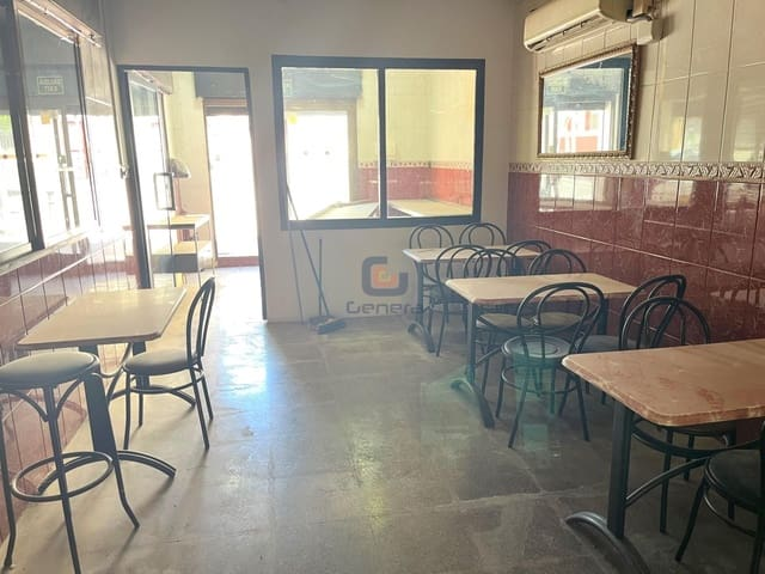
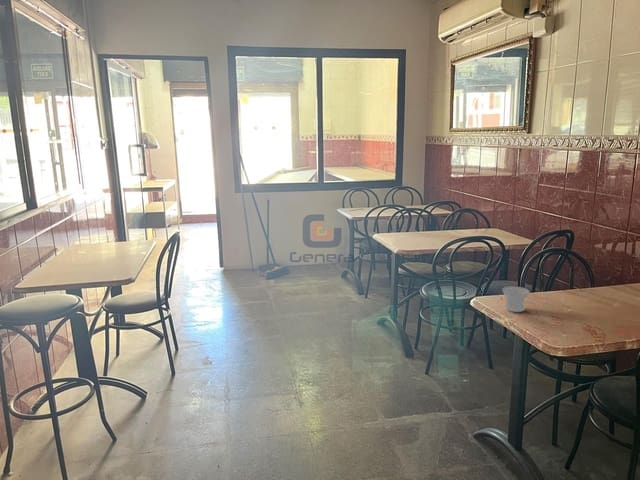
+ cup [501,286,531,313]
